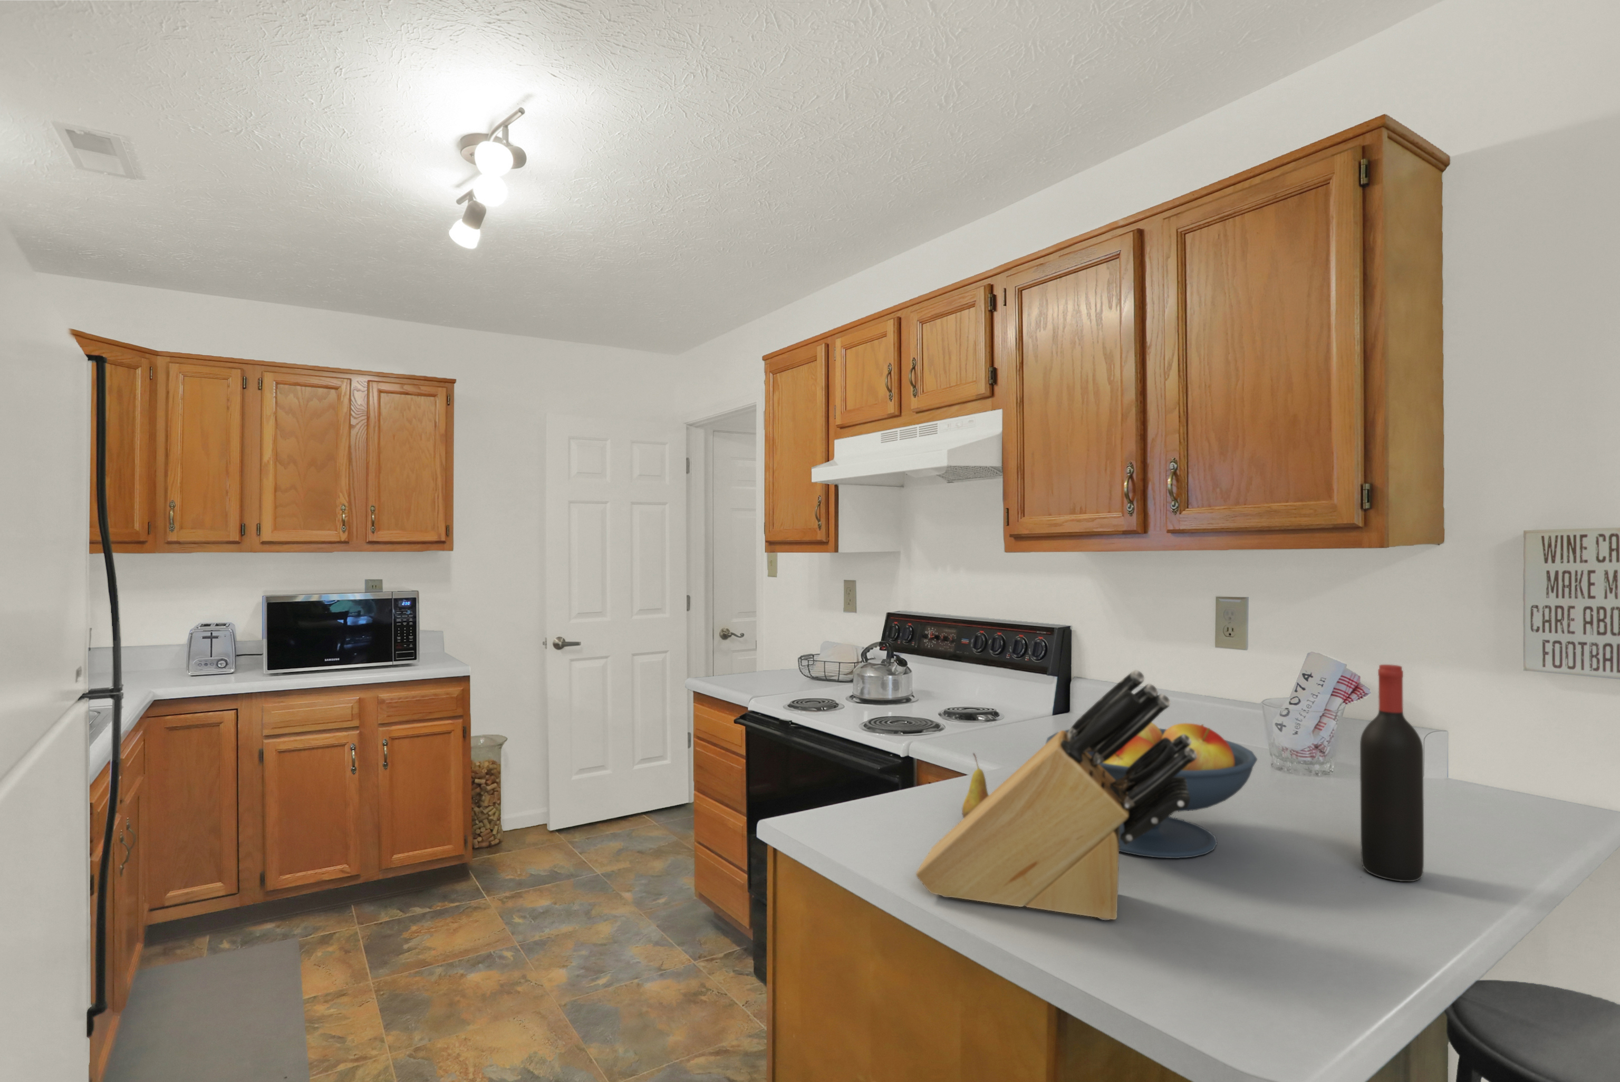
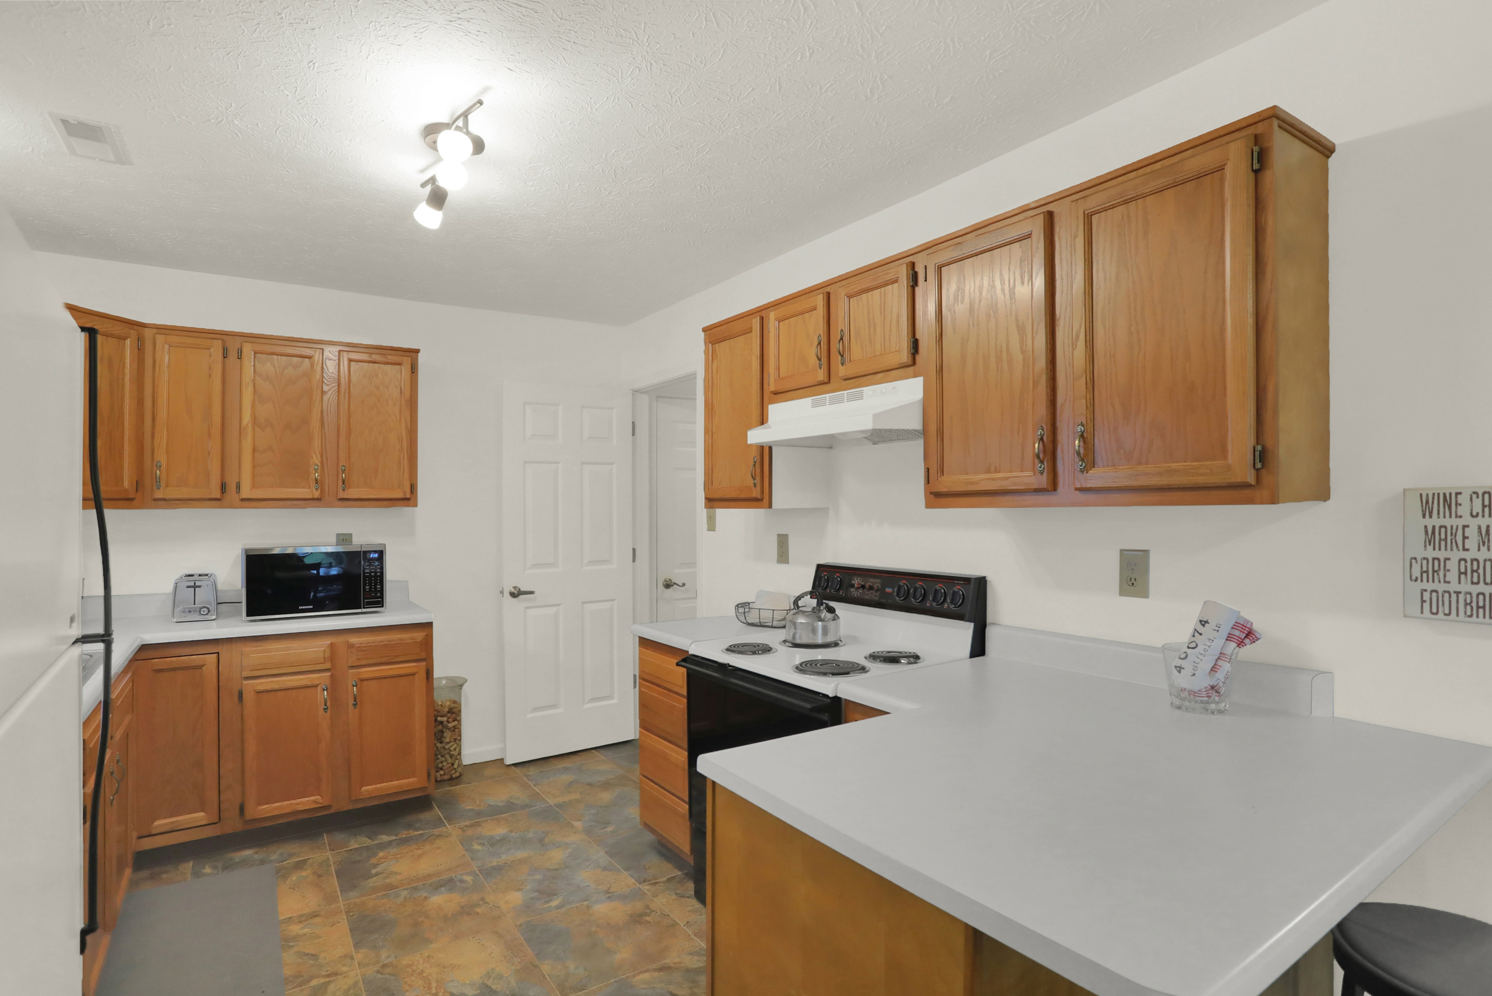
- fruit [961,752,989,819]
- wine bottle [1359,664,1424,883]
- fruit bowl [1044,722,1258,859]
- knife block [915,669,1197,920]
